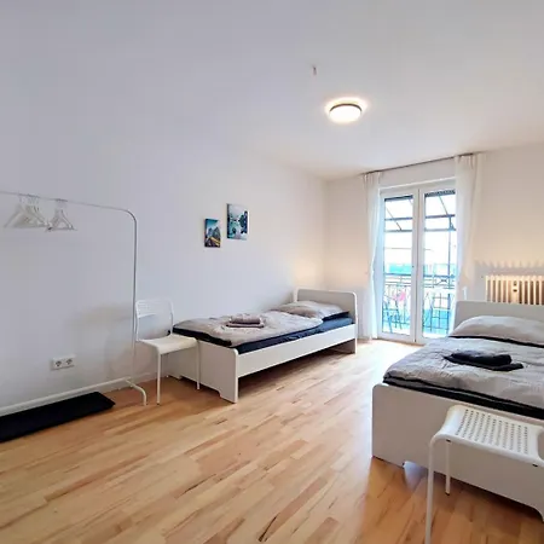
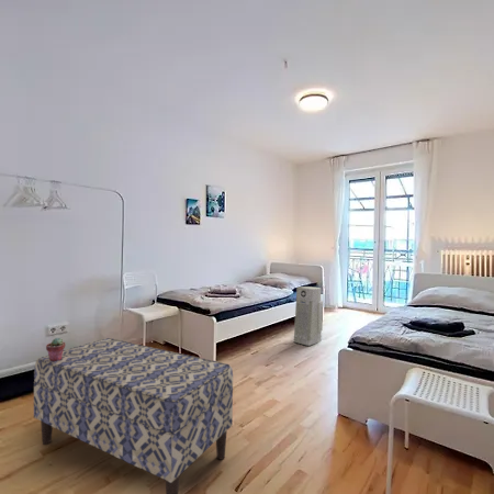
+ potted succulent [45,337,66,361]
+ bench [33,337,234,494]
+ air purifier [293,285,324,347]
